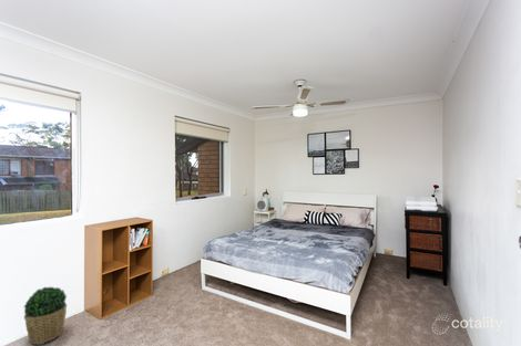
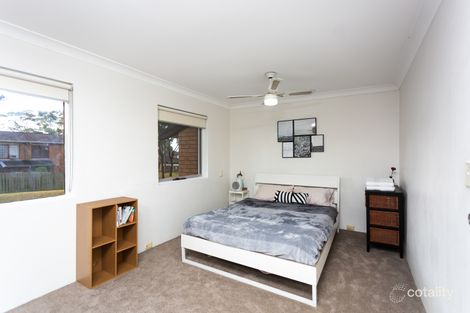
- potted plant [22,286,68,346]
